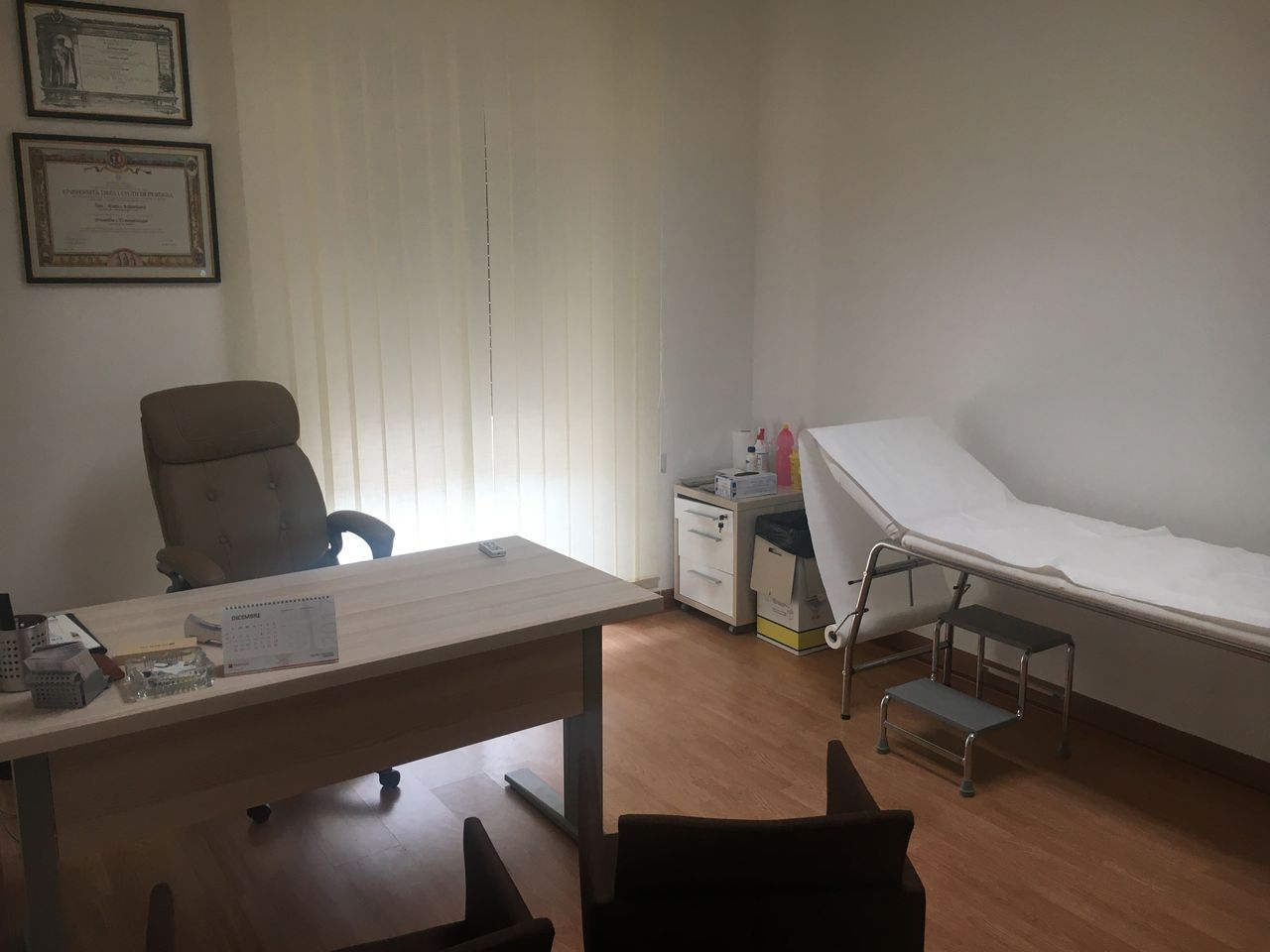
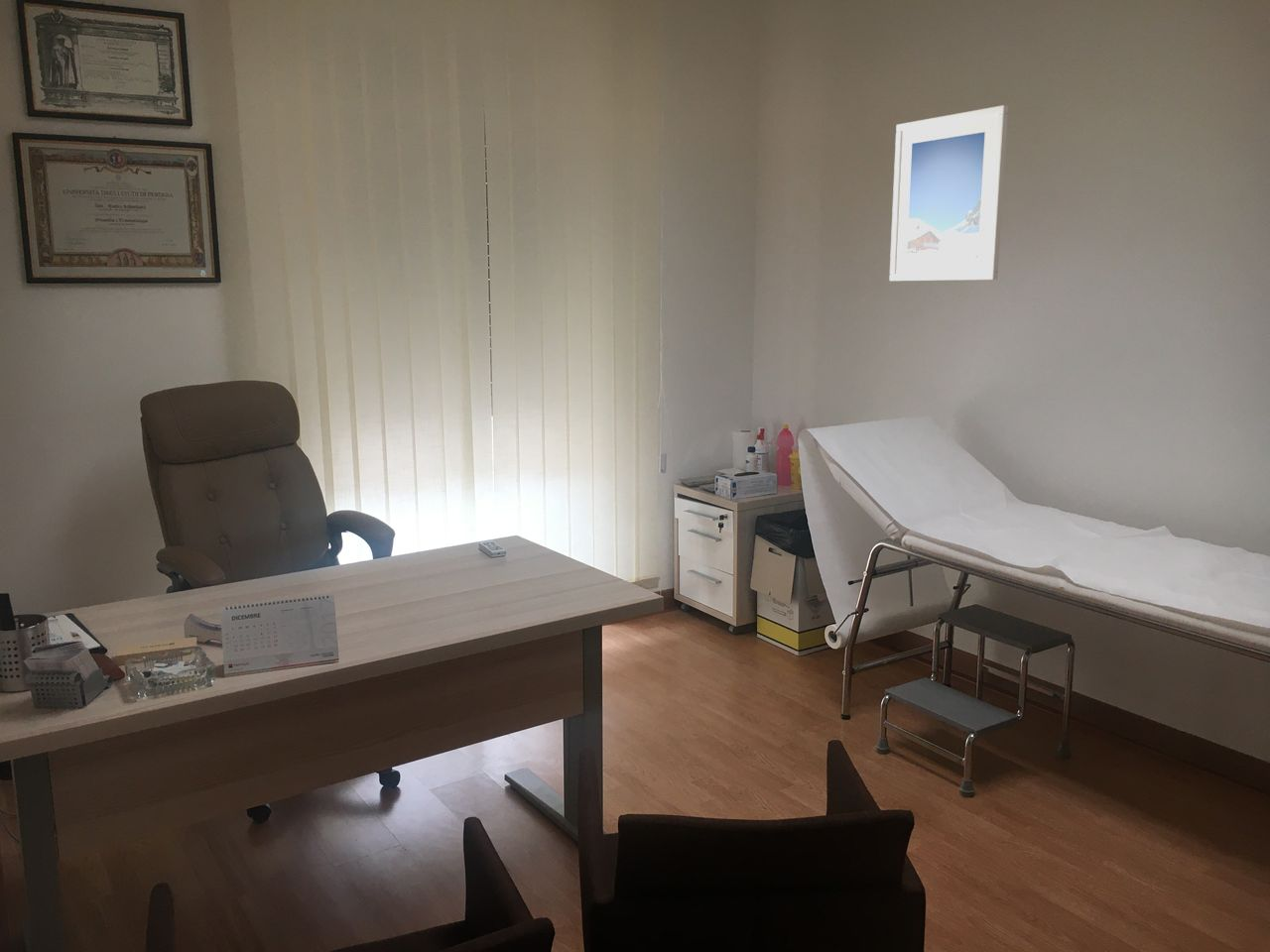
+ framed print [888,104,1009,282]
